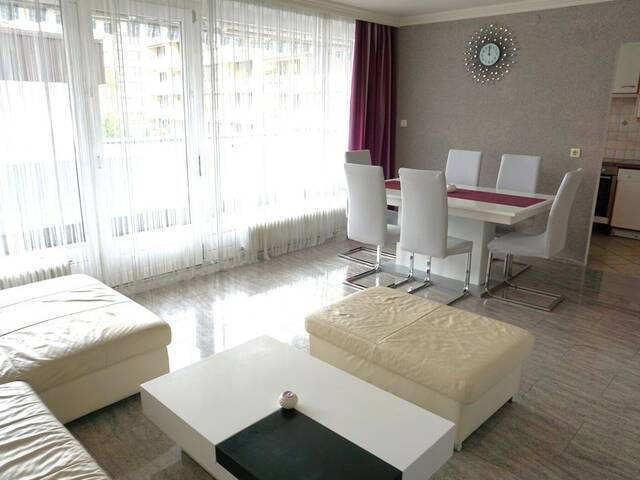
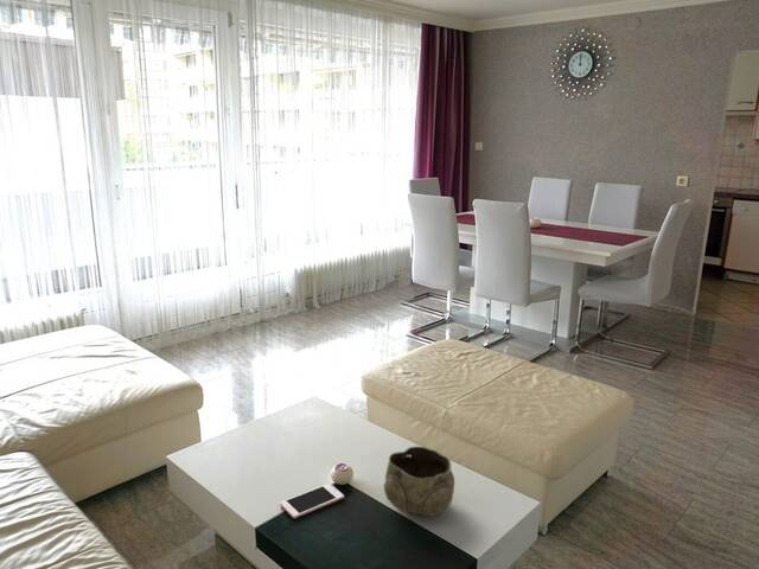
+ decorative bowl [383,446,455,517]
+ cell phone [279,482,345,519]
